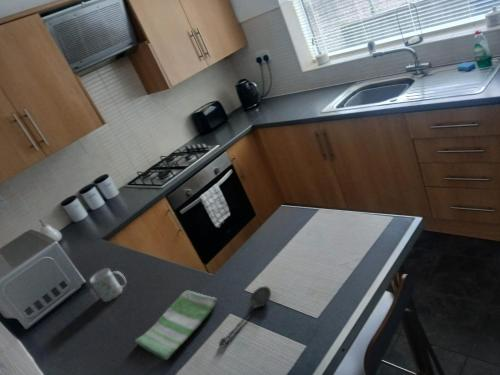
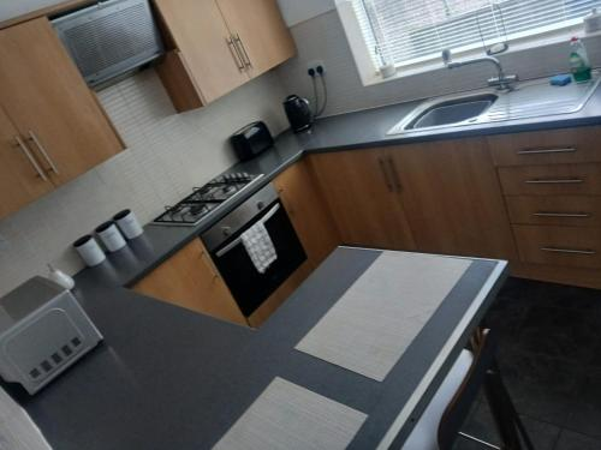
- dish towel [134,289,218,361]
- spoon [218,285,272,347]
- mug [89,267,127,303]
